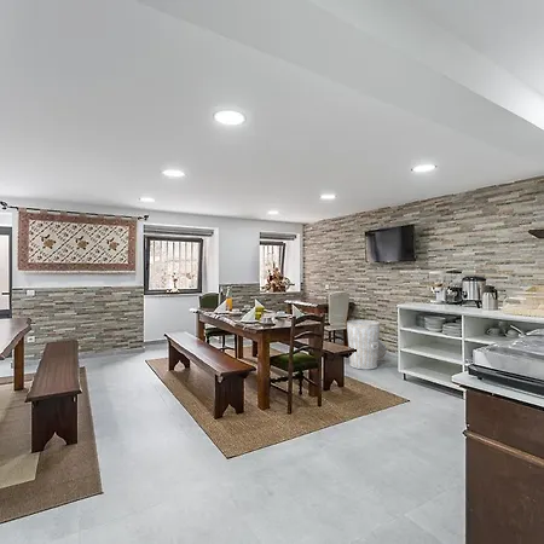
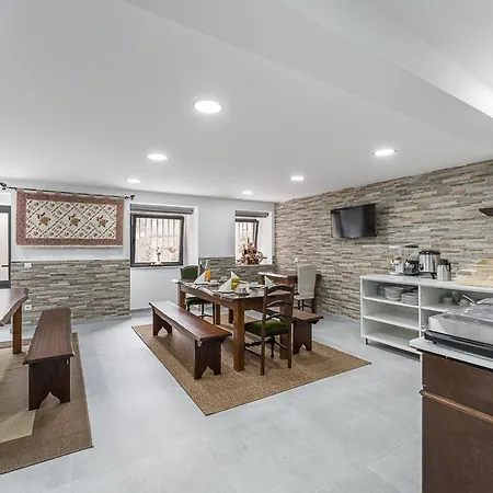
- trash can [346,319,388,370]
